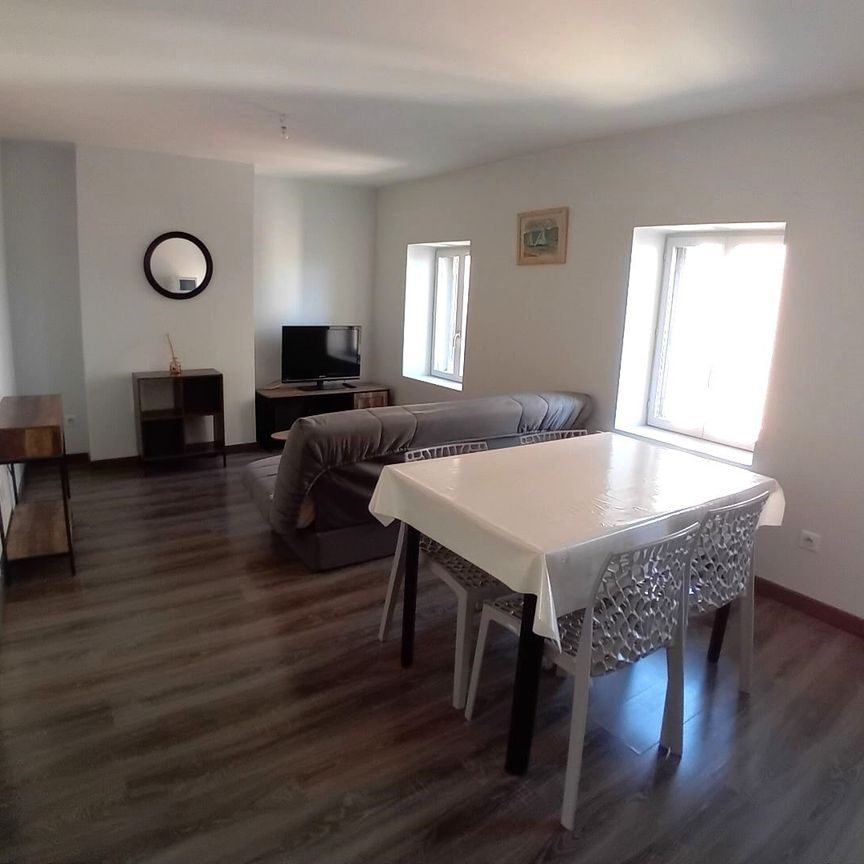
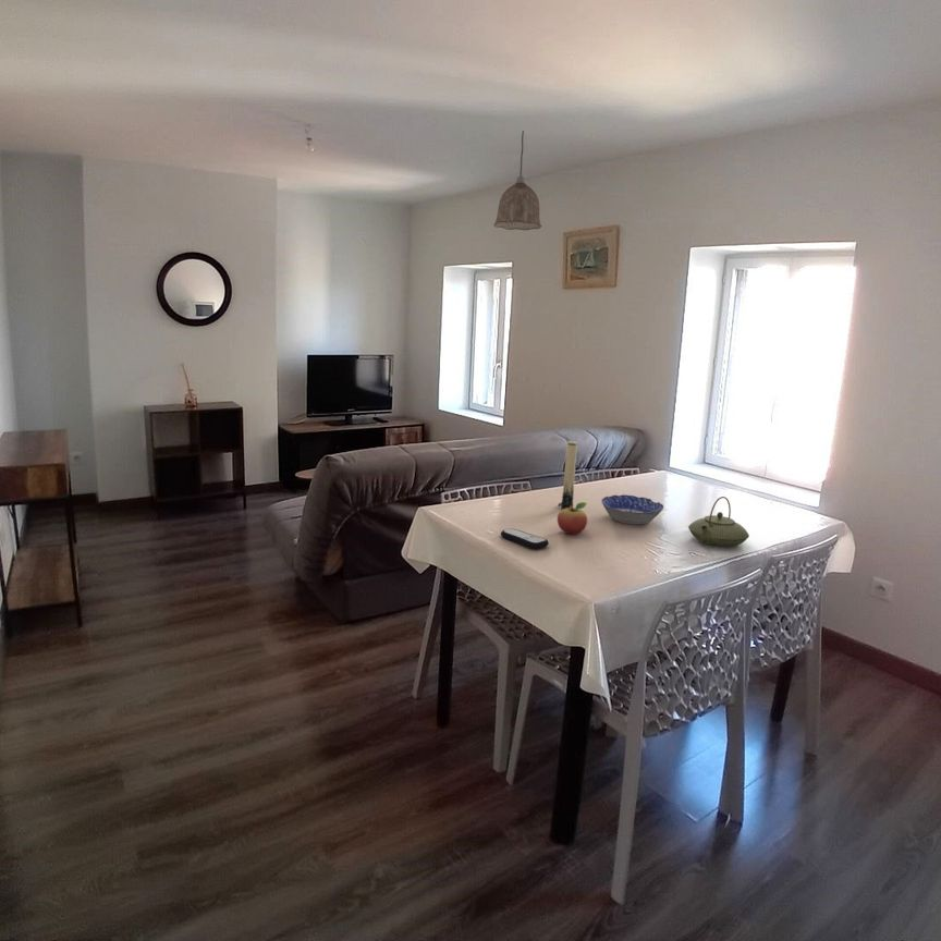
+ fruit [557,501,588,536]
+ bowl [600,493,664,525]
+ teapot [687,496,750,548]
+ remote control [500,528,550,550]
+ pendant lamp [493,130,542,231]
+ candle [557,440,578,510]
